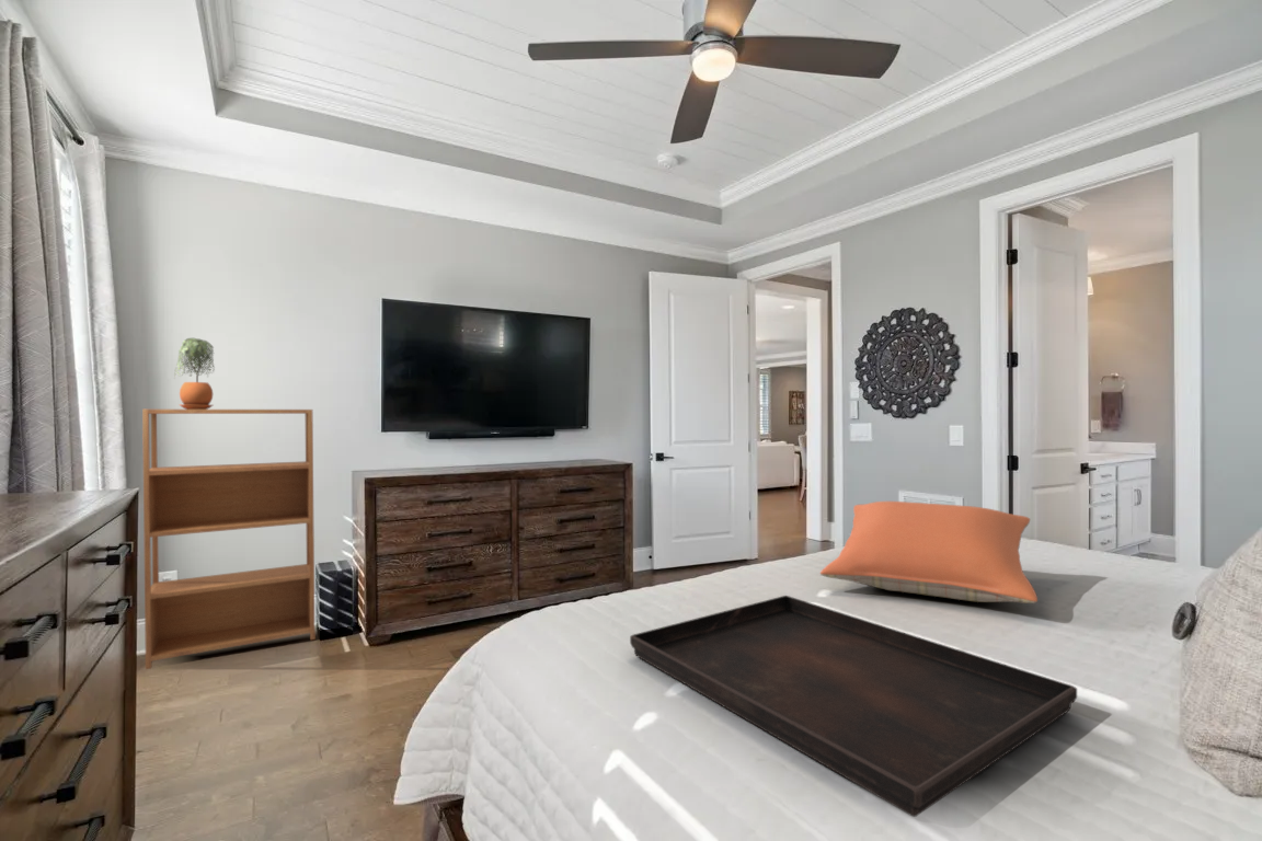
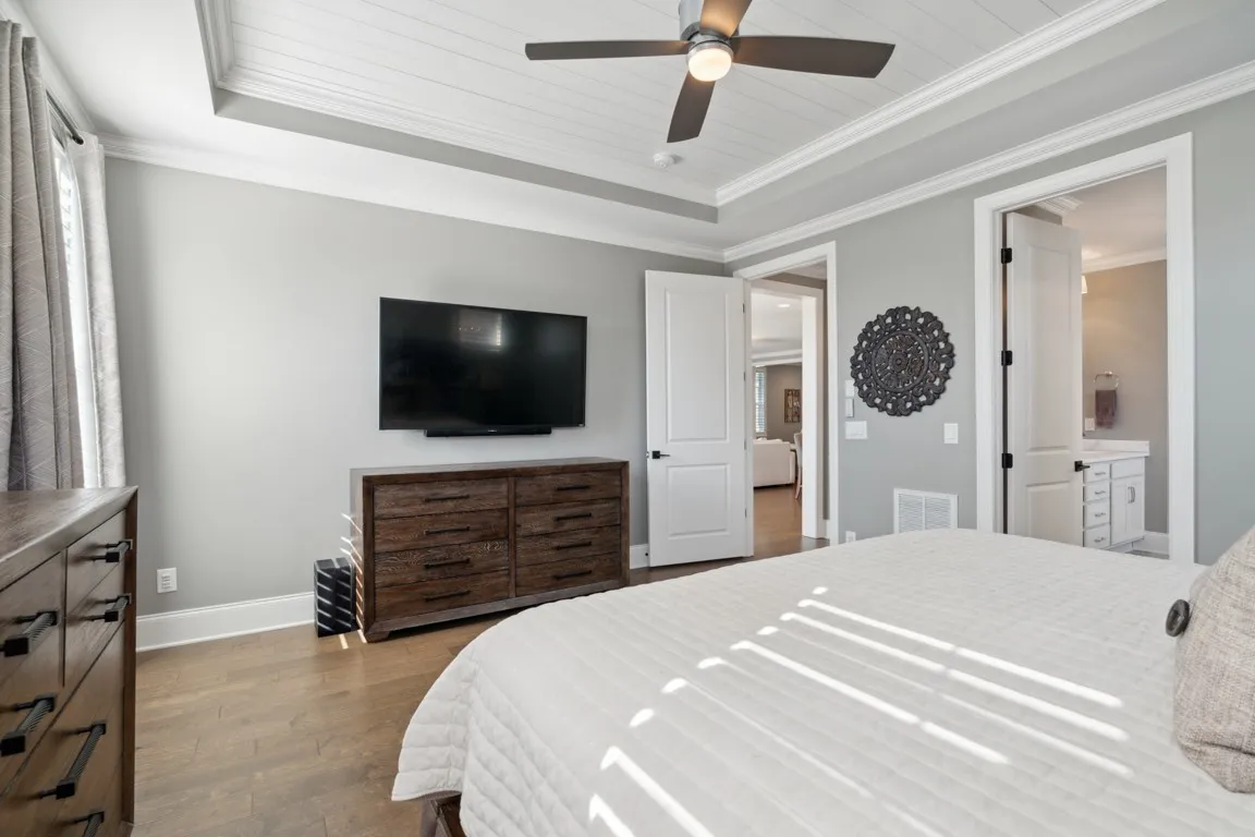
- serving tray [629,595,1078,818]
- pillow [819,500,1039,604]
- potted plant [173,337,216,410]
- bookshelf [141,408,316,670]
